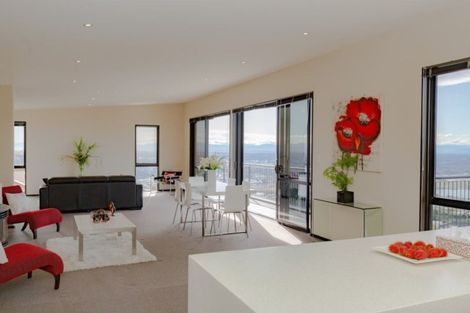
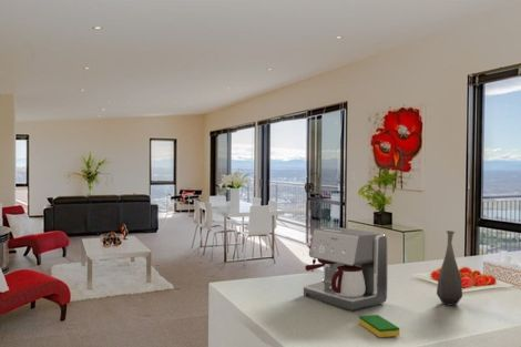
+ bottle [436,229,463,307]
+ coffee maker [303,226,389,312]
+ dish sponge [358,314,401,338]
